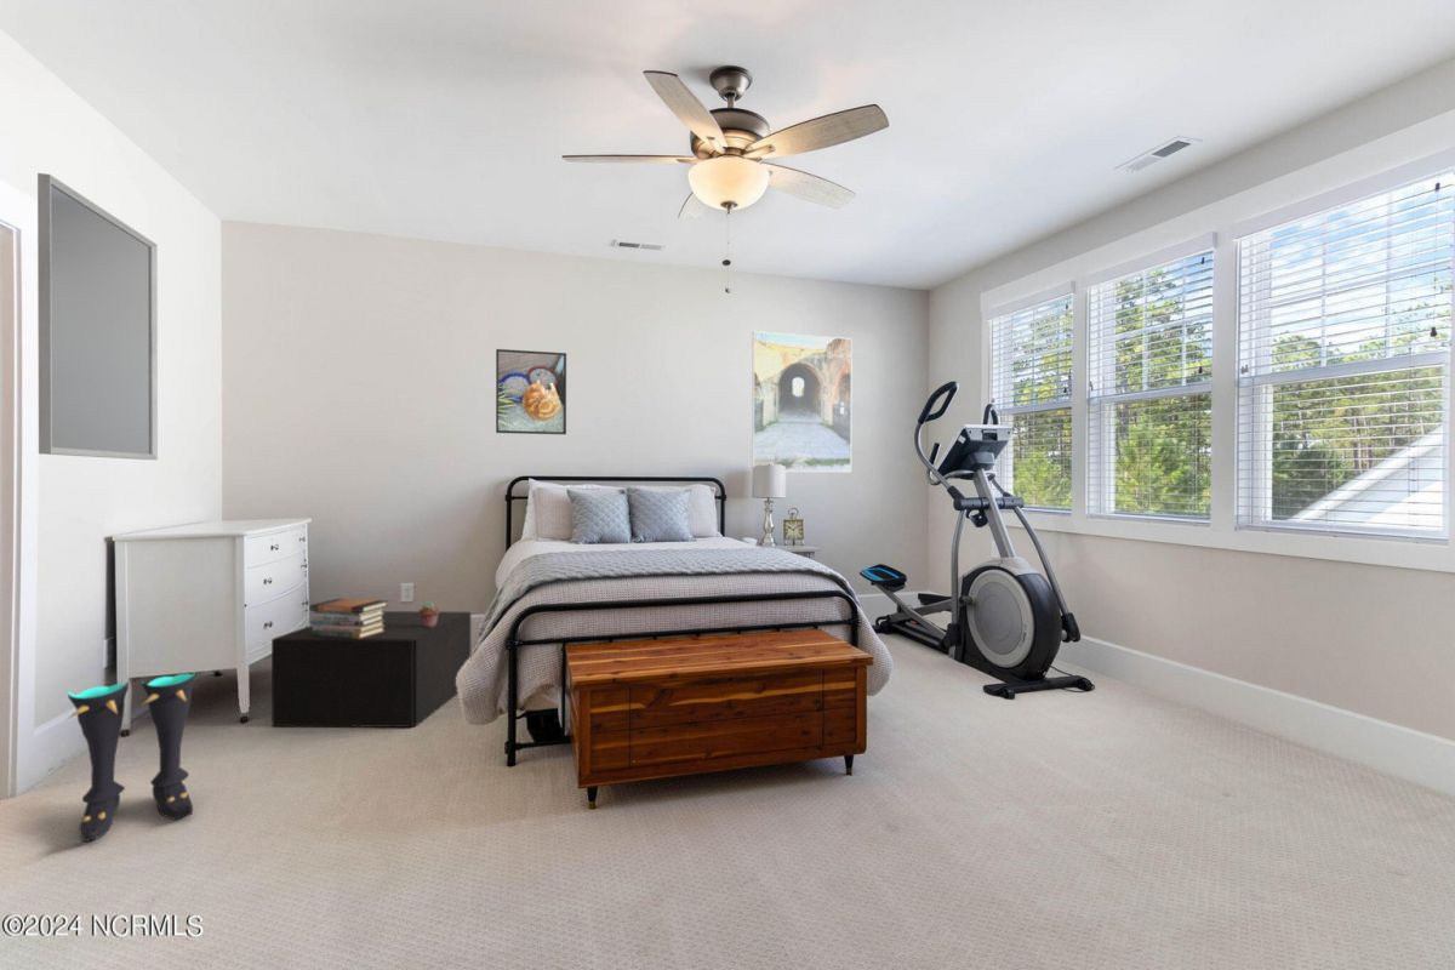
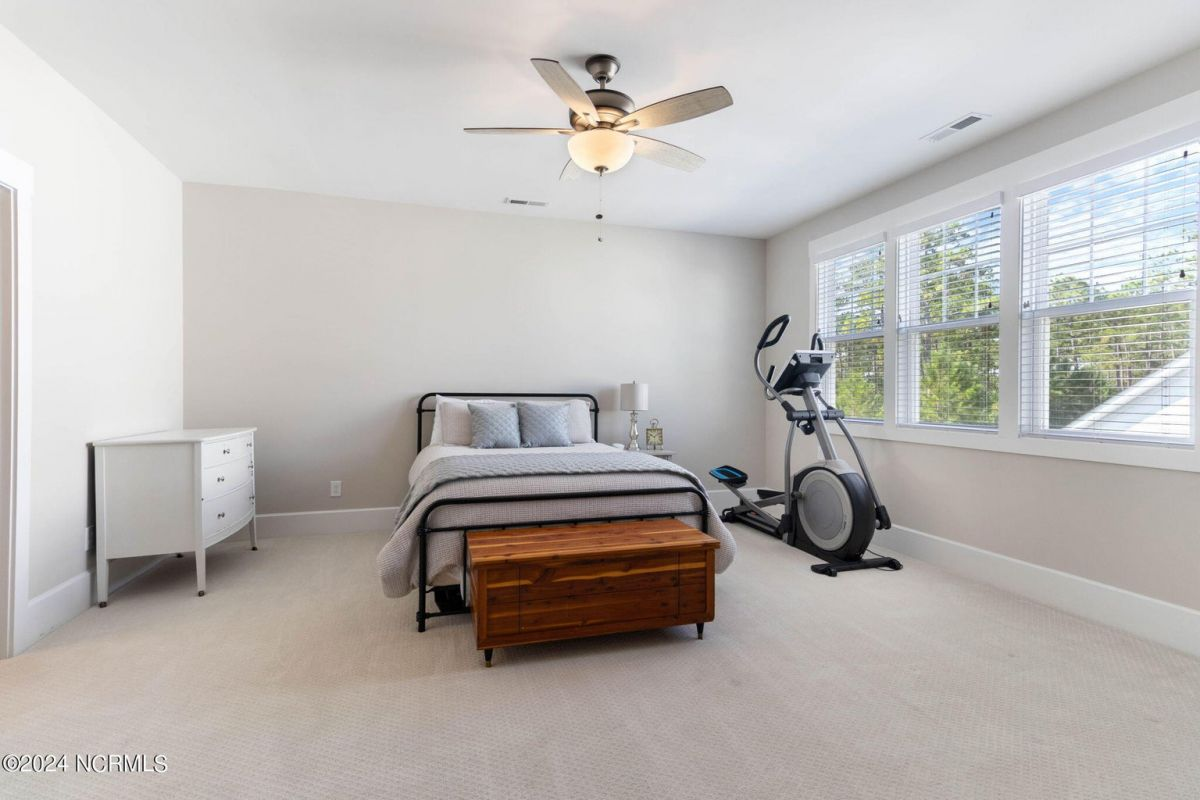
- nightstand [270,610,472,729]
- home mirror [36,172,159,461]
- potted succulent [418,600,440,627]
- boots [65,669,196,843]
- book stack [308,598,389,639]
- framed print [751,330,854,473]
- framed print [495,348,567,435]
